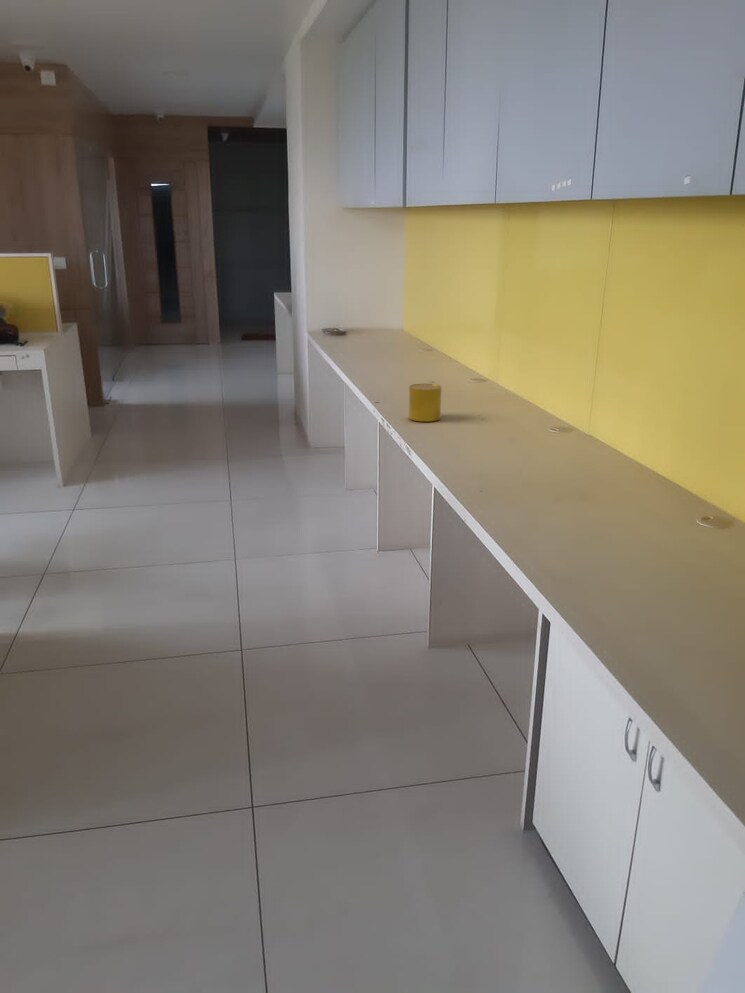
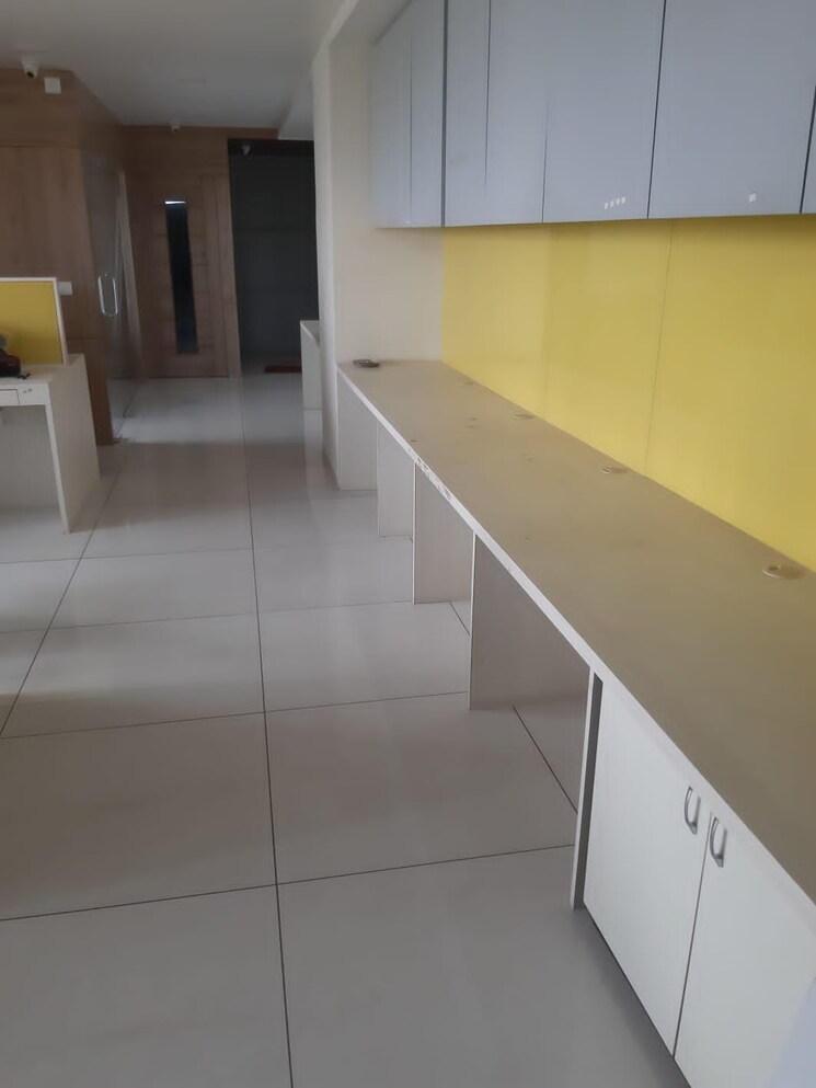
- cup [408,383,443,423]
